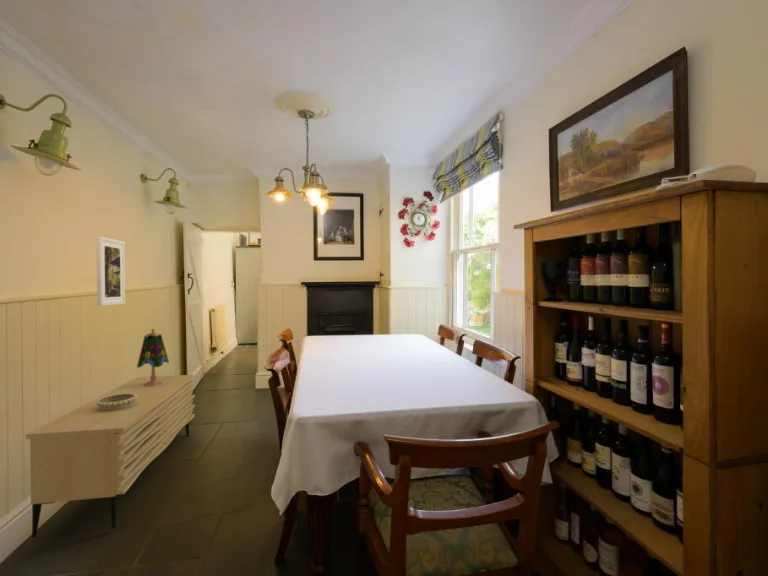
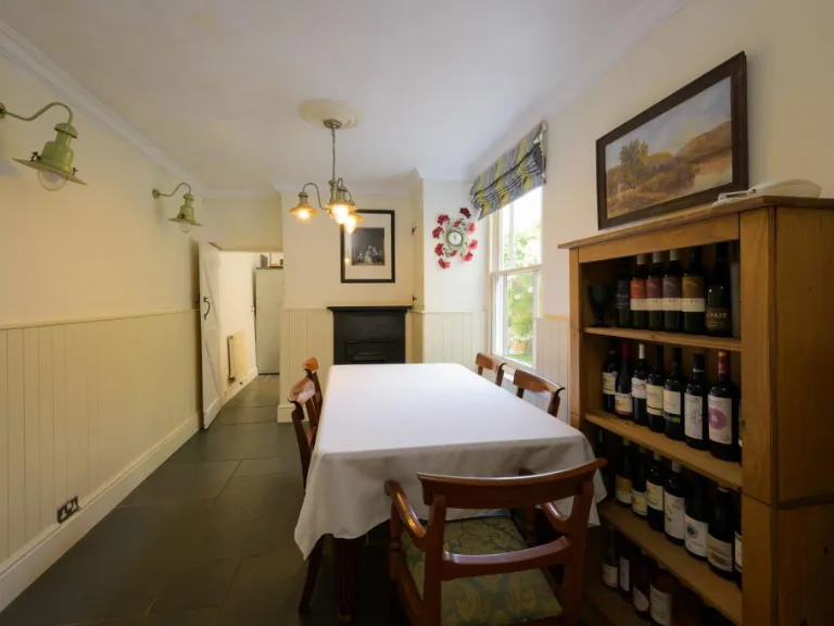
- decorative bowl [96,394,138,411]
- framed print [96,235,126,307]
- table lamp [136,328,170,386]
- sideboard [25,374,196,539]
